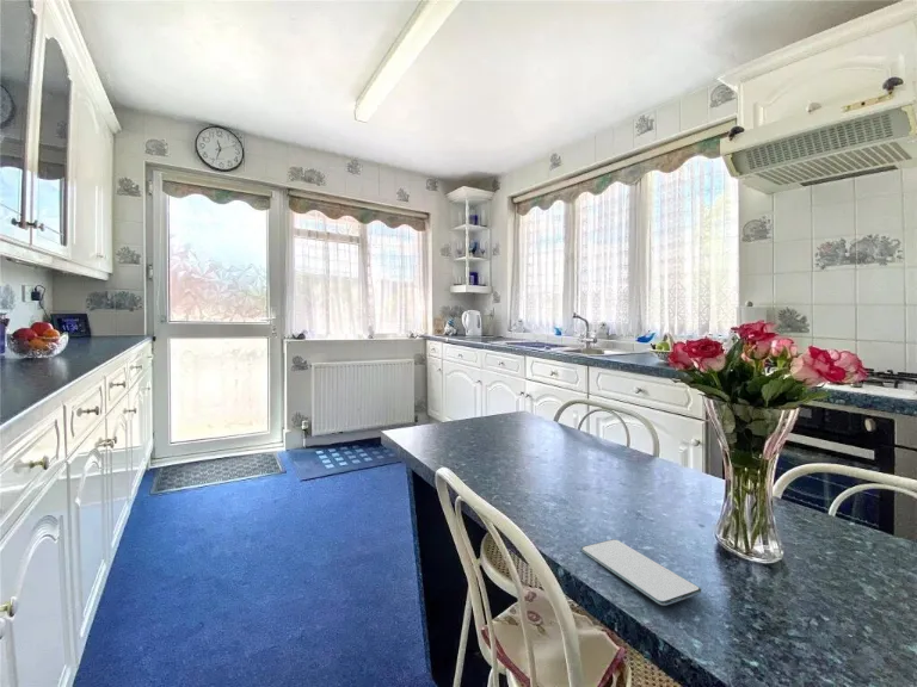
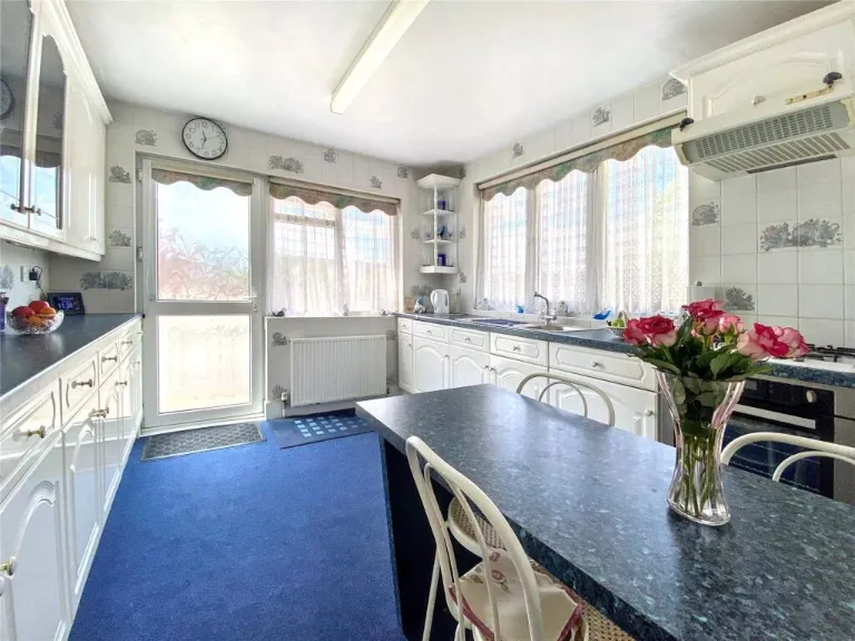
- smartphone [580,538,702,607]
